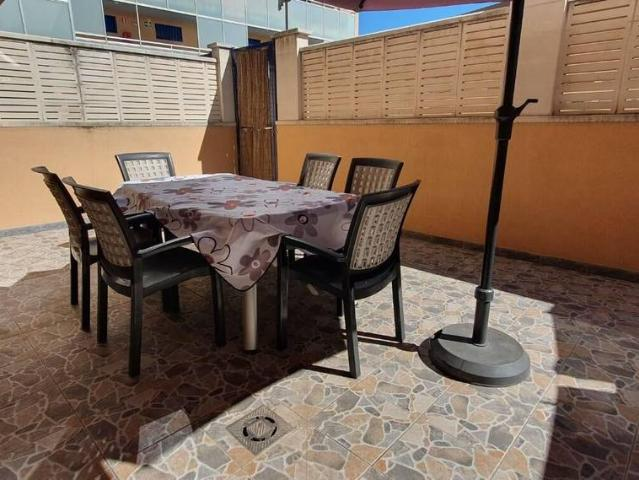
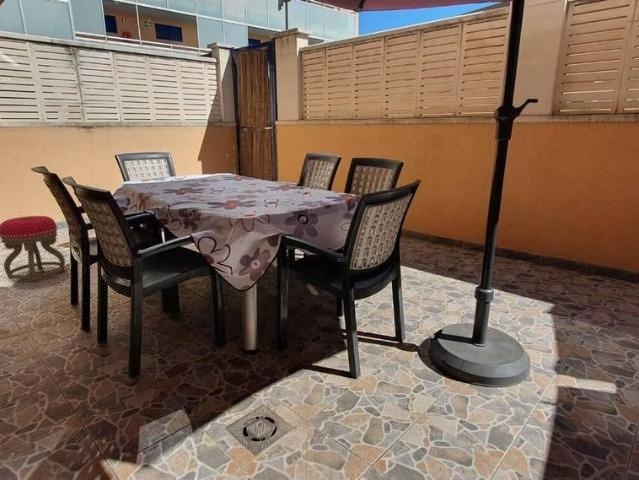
+ stool [0,215,66,283]
